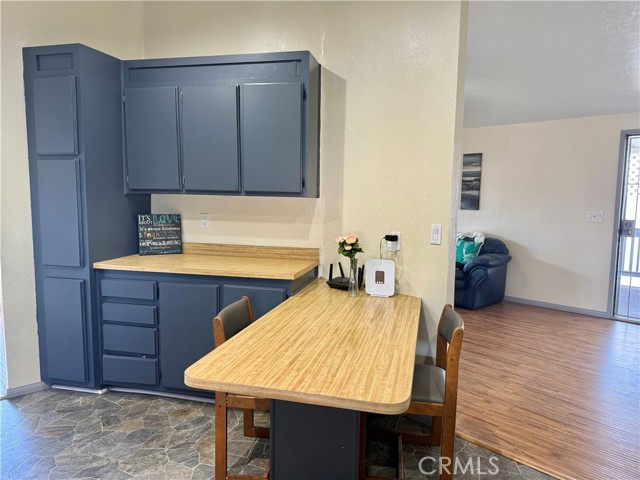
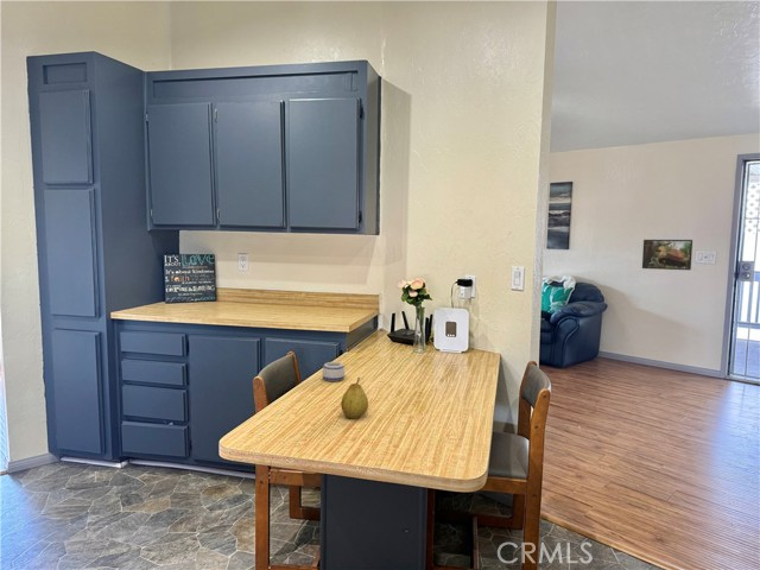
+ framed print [641,239,694,271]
+ mug [321,361,347,382]
+ fruit [340,376,369,419]
